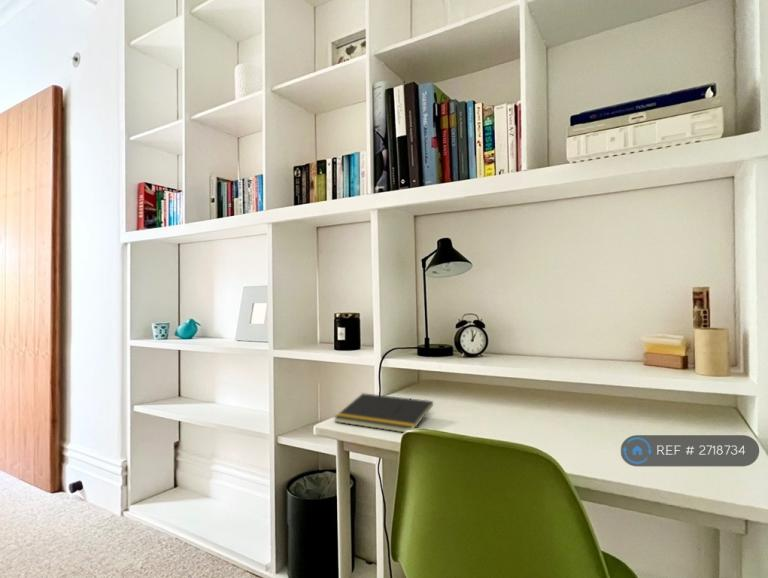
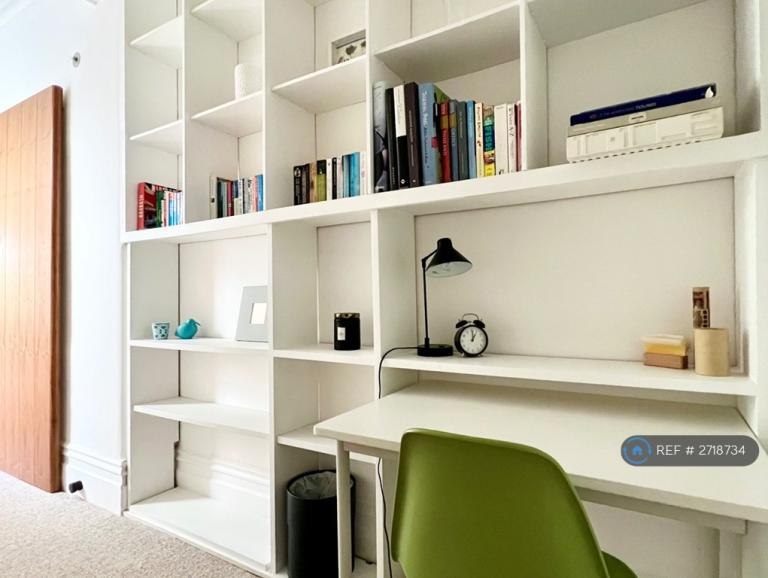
- notepad [333,392,434,433]
